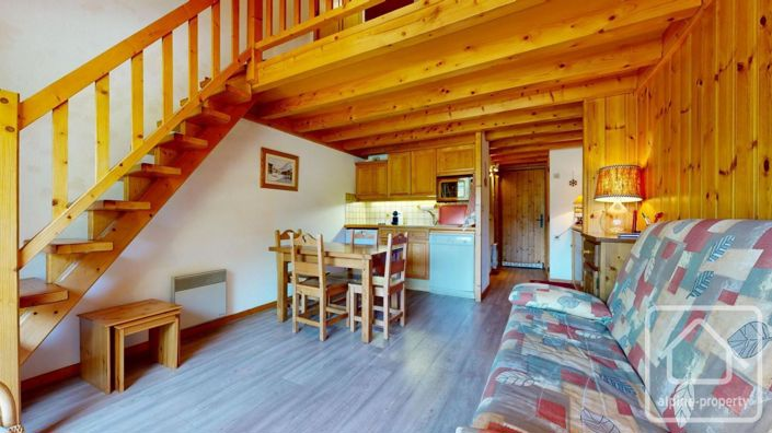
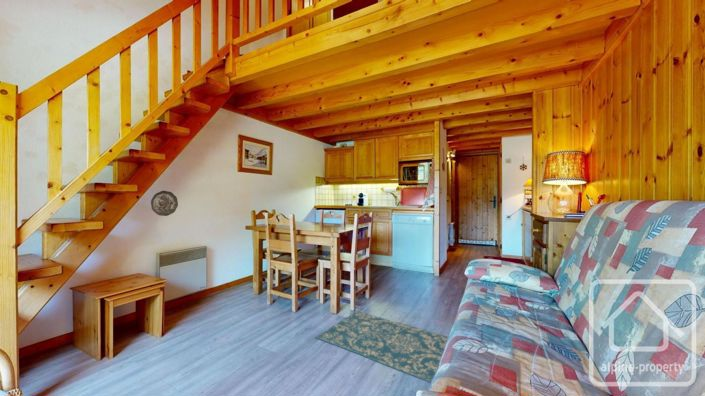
+ decorative plate [150,190,179,217]
+ rug [314,310,449,383]
